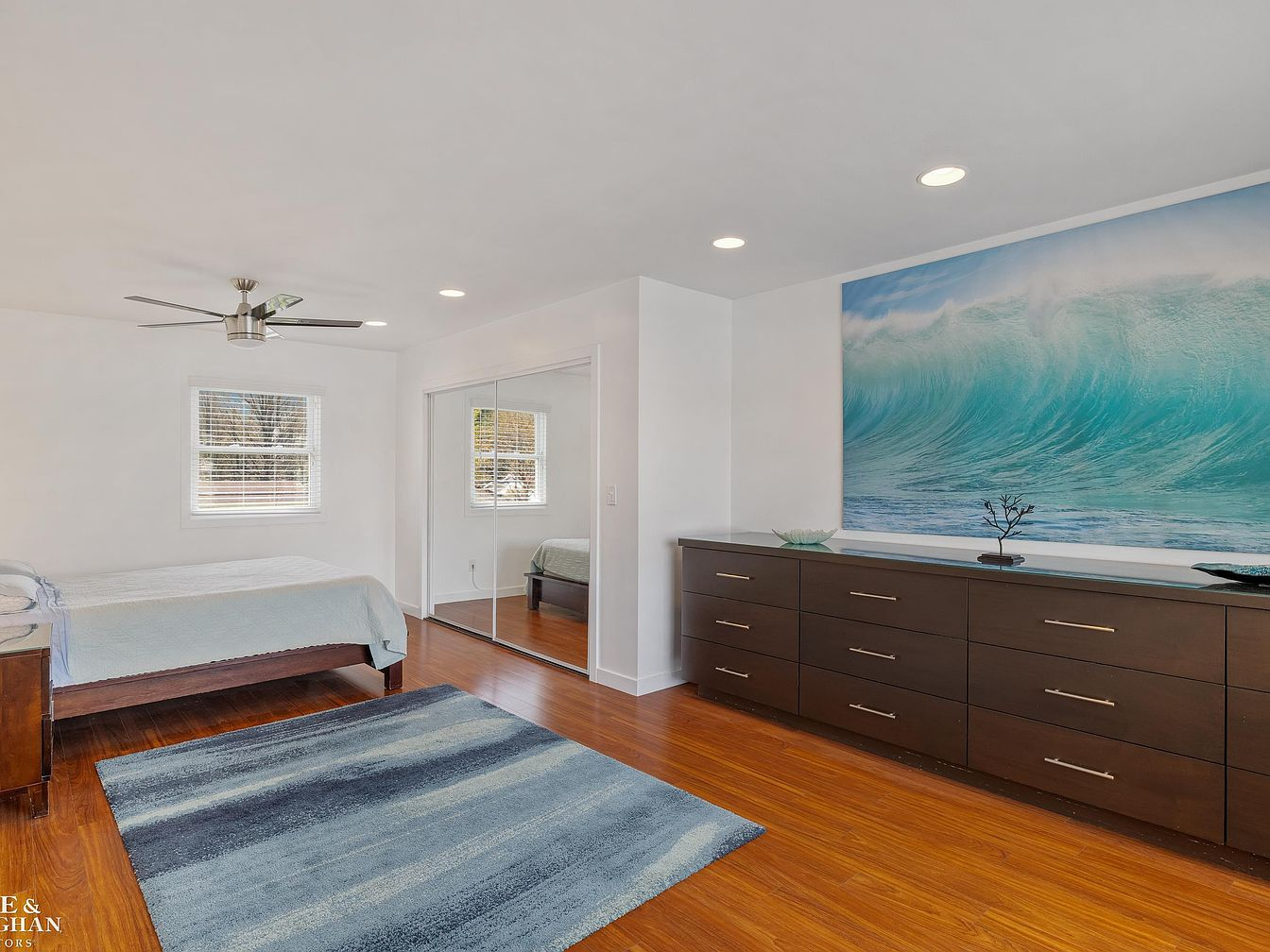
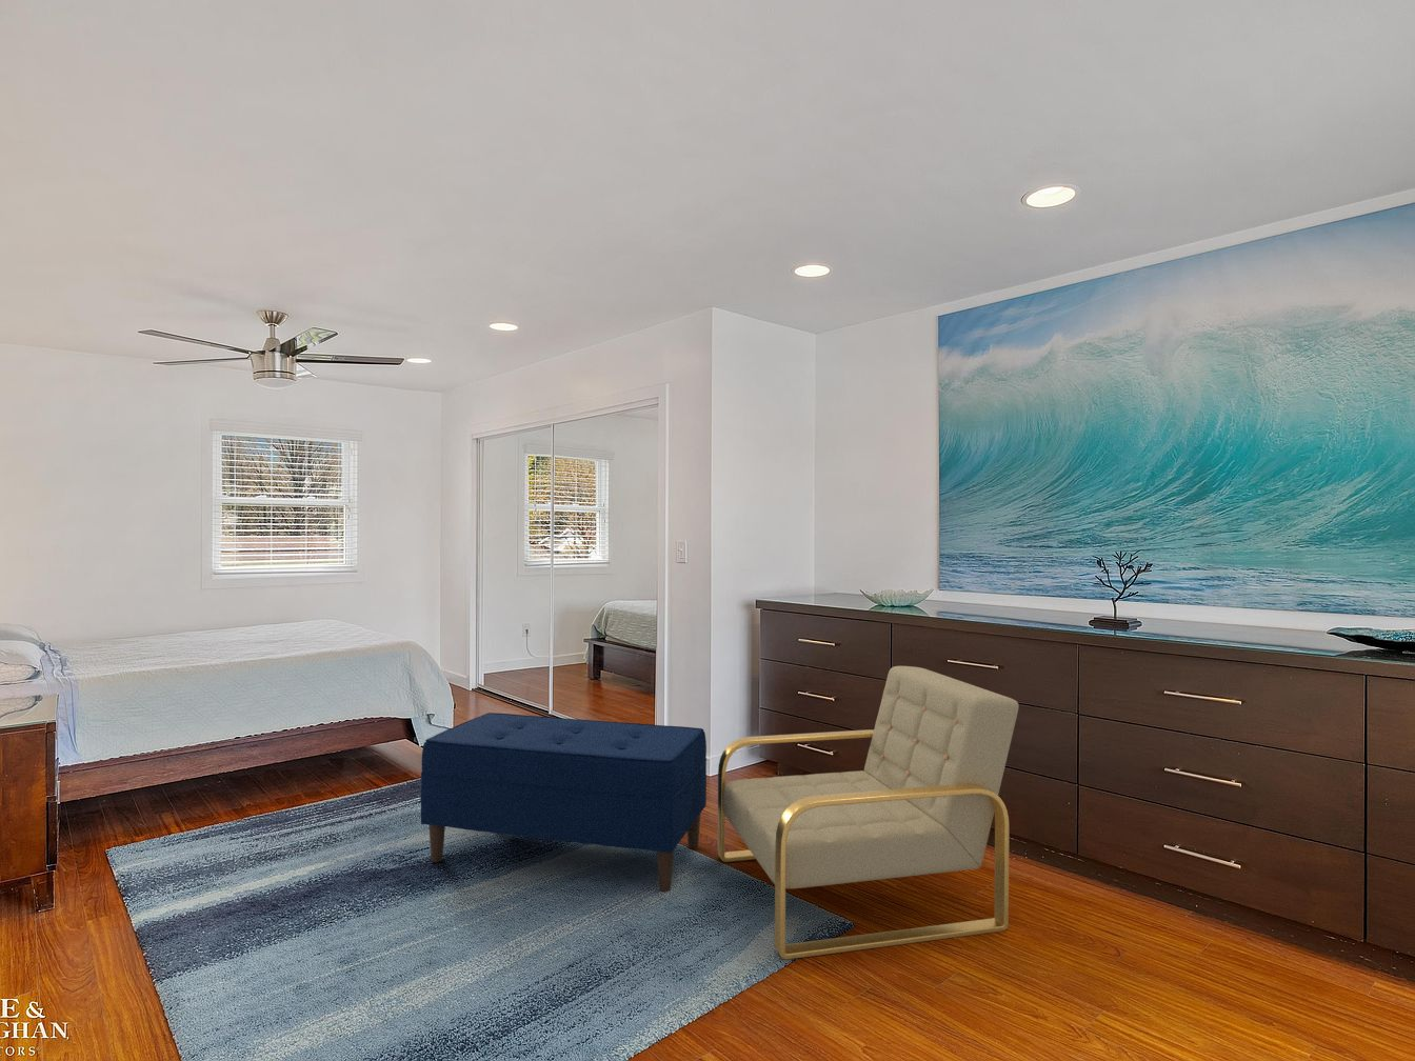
+ armchair [716,665,1021,960]
+ bench [420,711,708,893]
